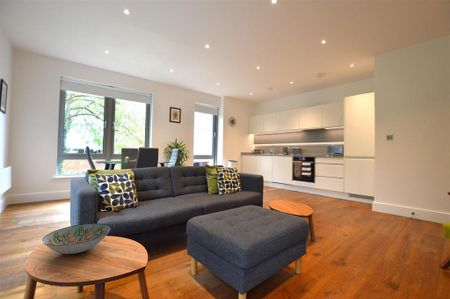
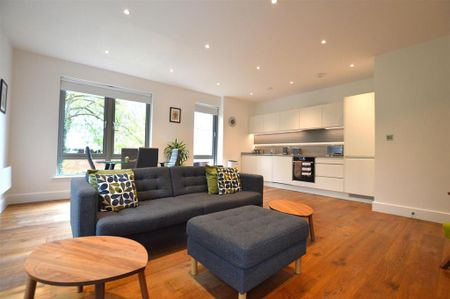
- decorative bowl [41,222,112,255]
